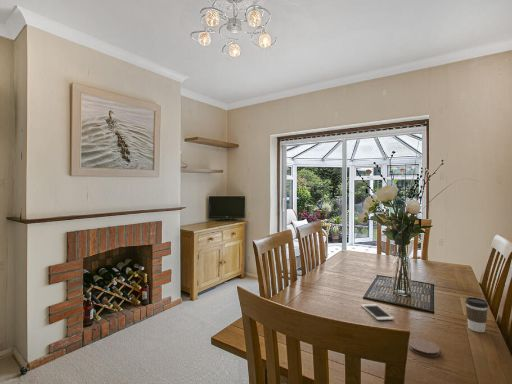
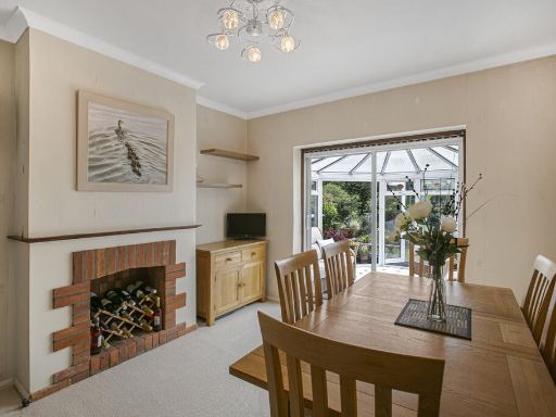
- coaster [408,337,441,358]
- coffee cup [464,296,489,333]
- cell phone [360,303,395,321]
